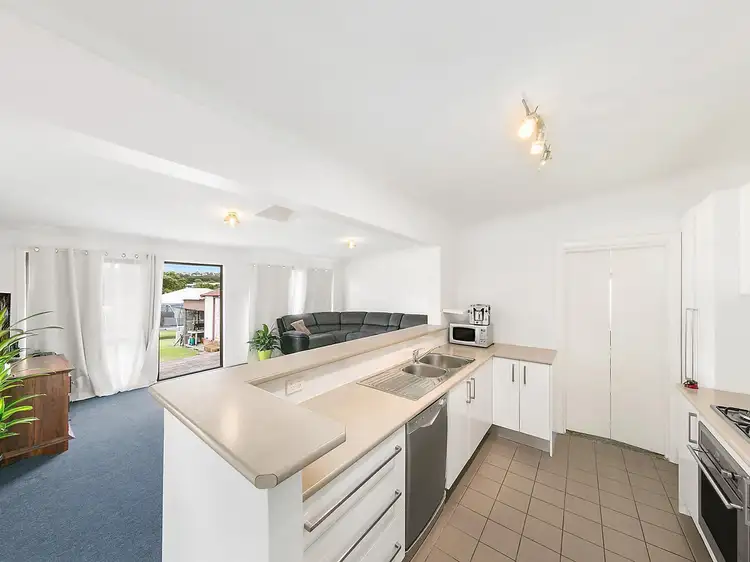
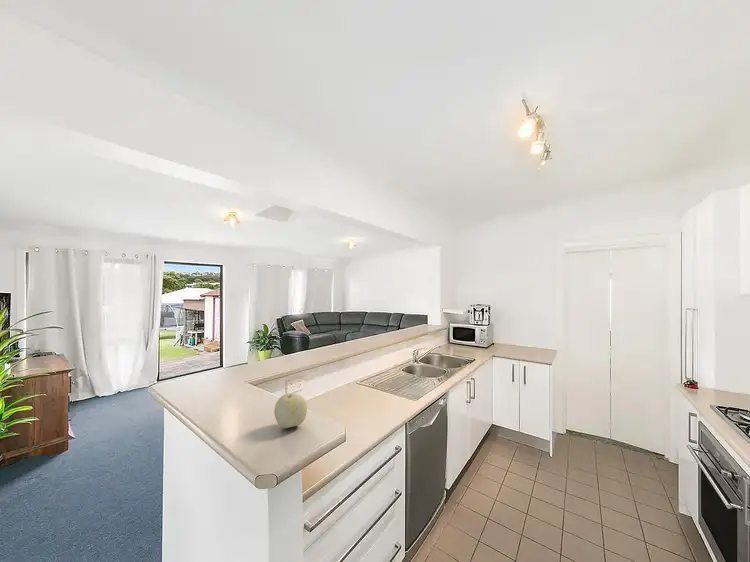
+ fruit [273,392,308,429]
